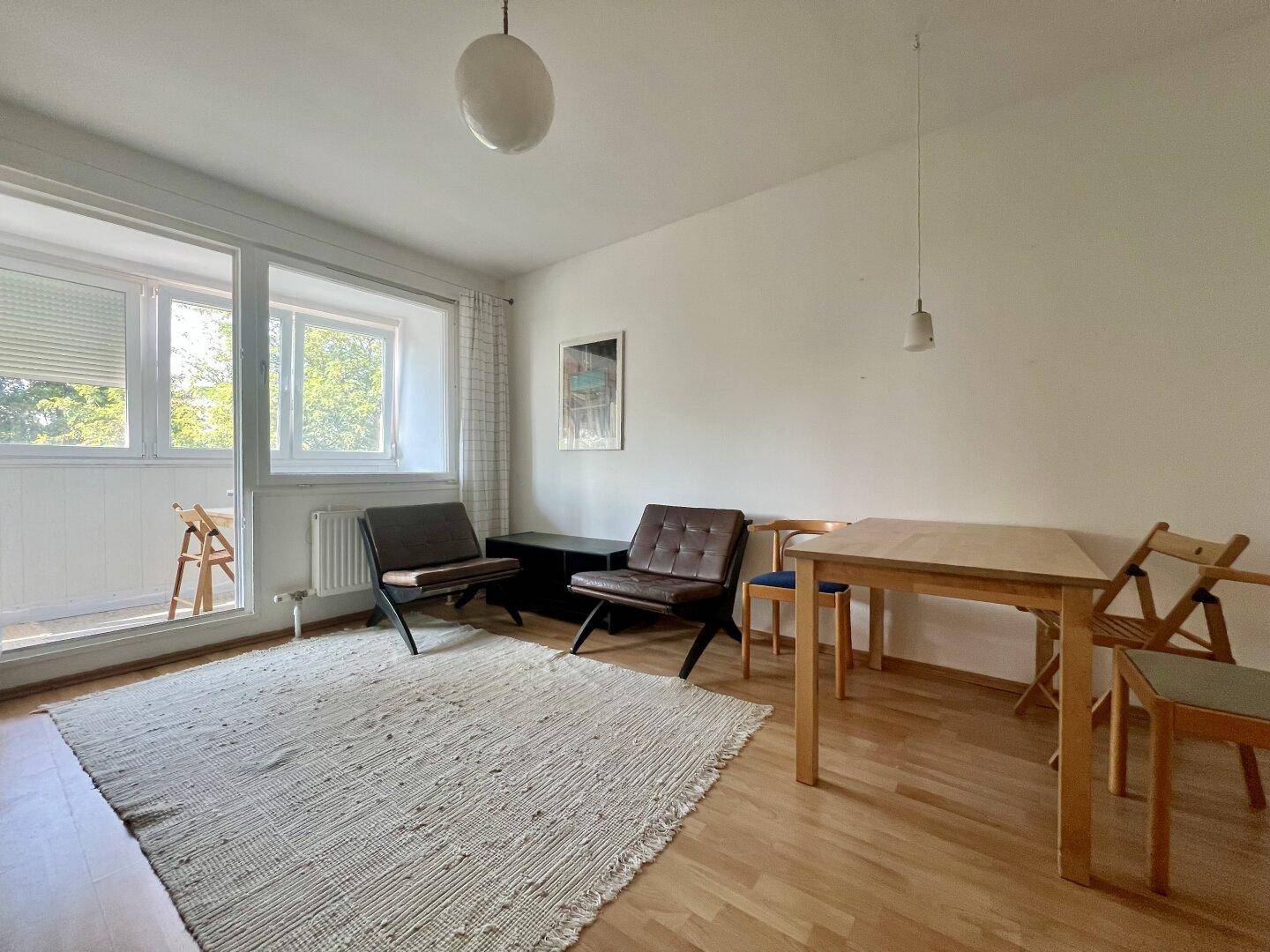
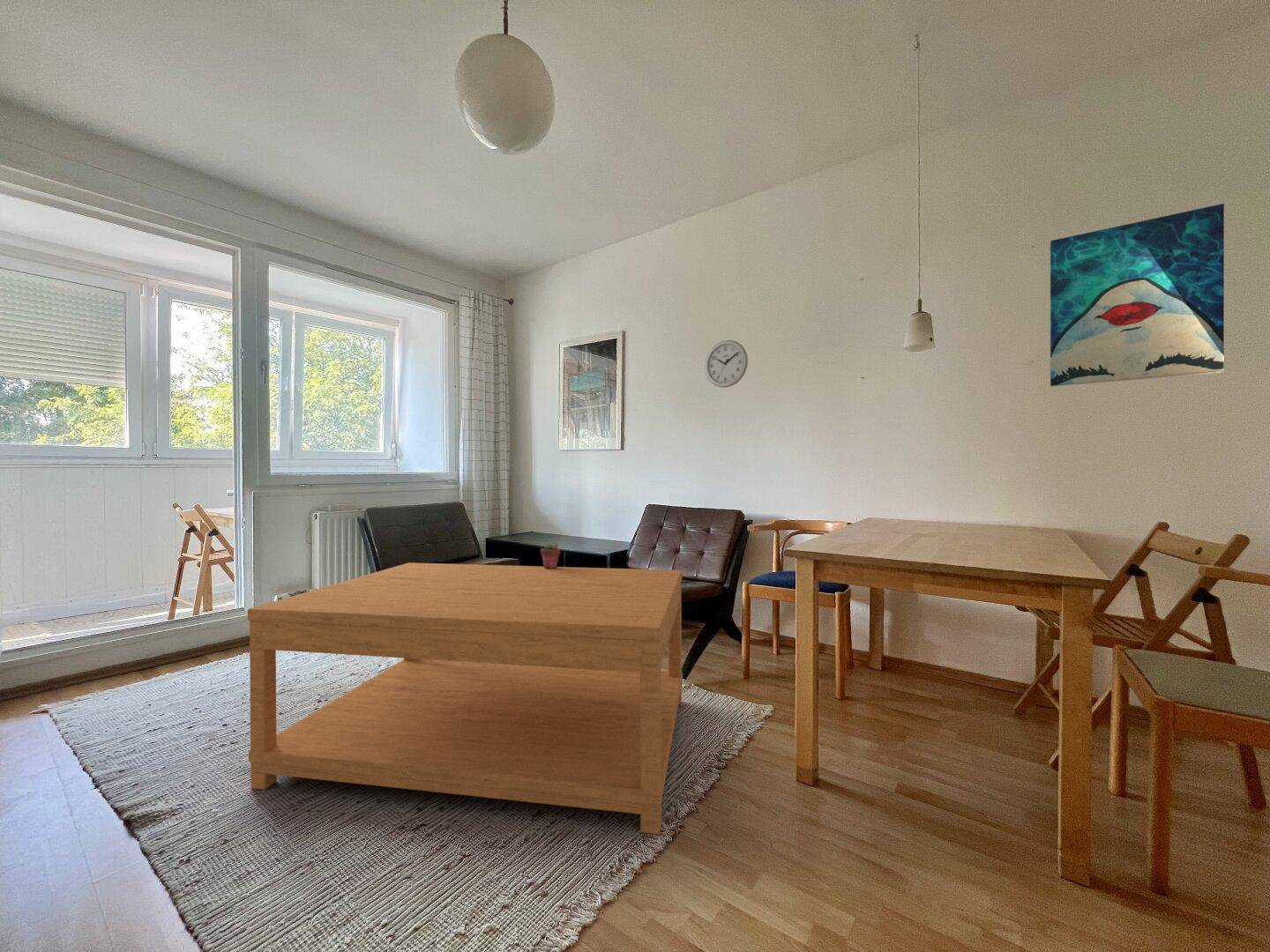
+ coffee table [247,562,684,836]
+ potted succulent [540,540,562,569]
+ wall art [1050,203,1225,387]
+ wall clock [704,339,749,389]
